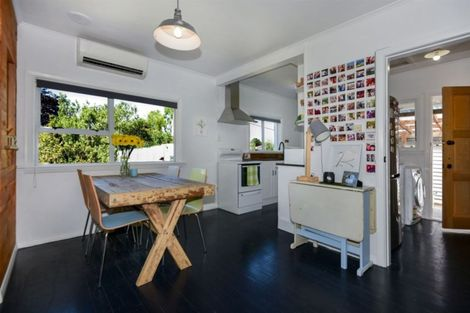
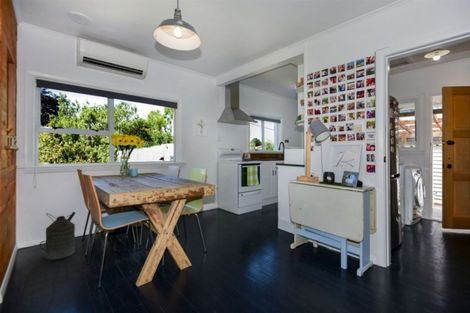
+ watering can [39,211,76,261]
